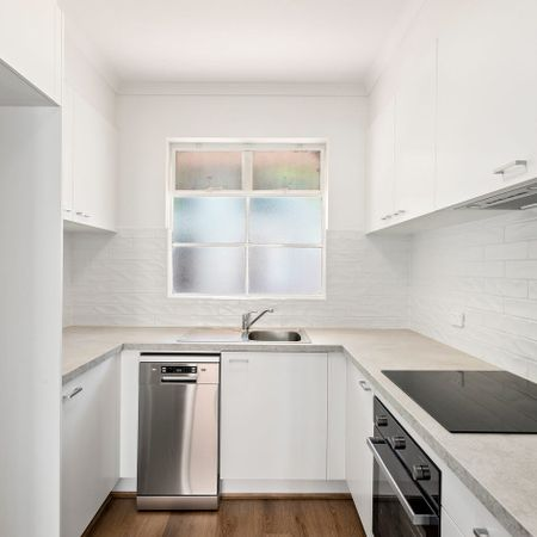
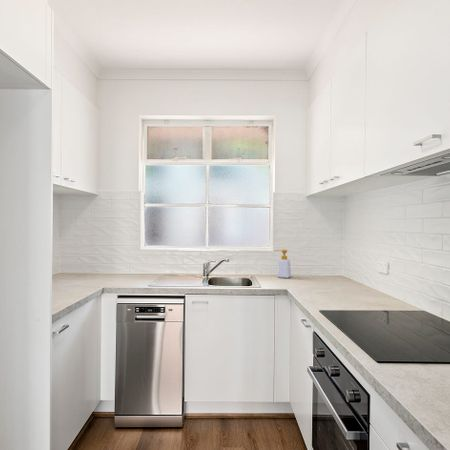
+ soap bottle [274,248,292,279]
